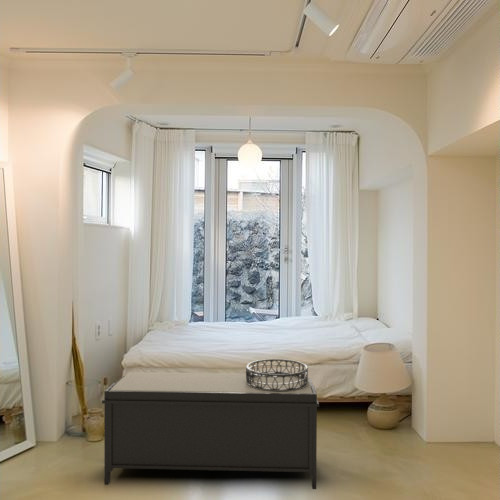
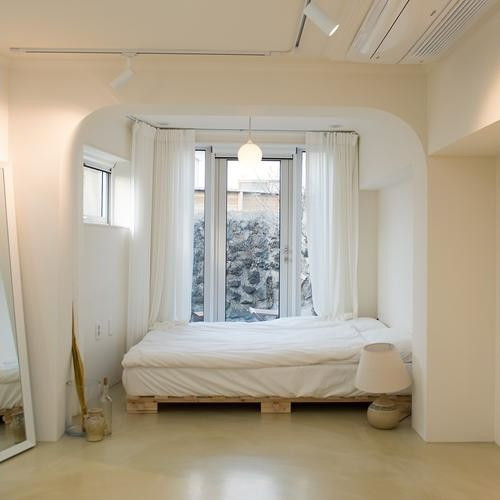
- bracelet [245,358,309,391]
- bench [101,371,320,490]
